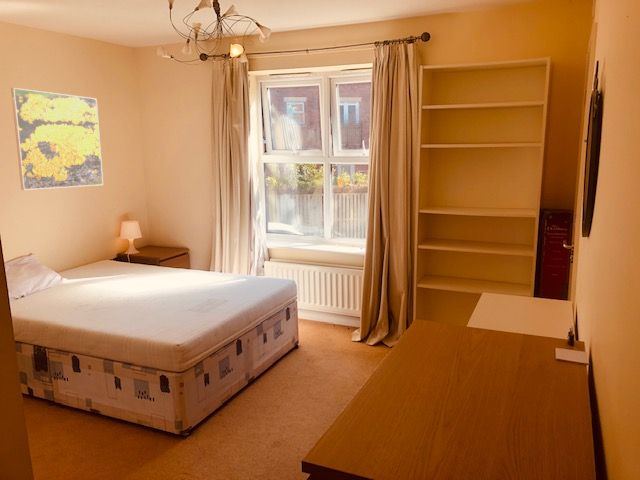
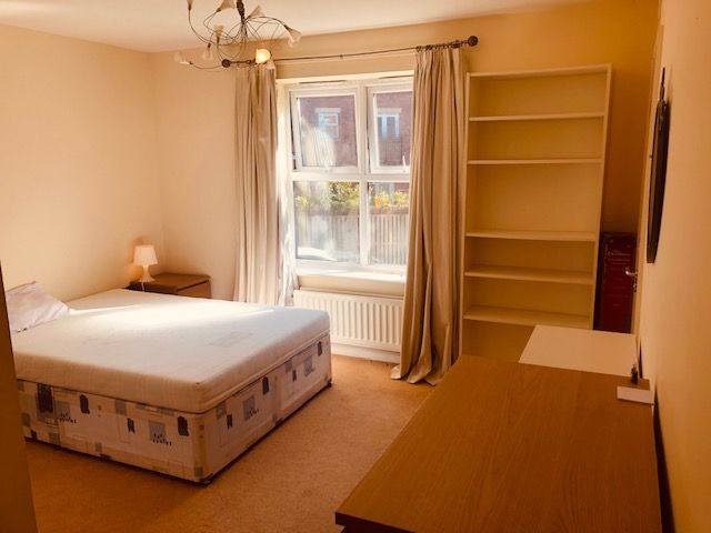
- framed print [10,87,104,191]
